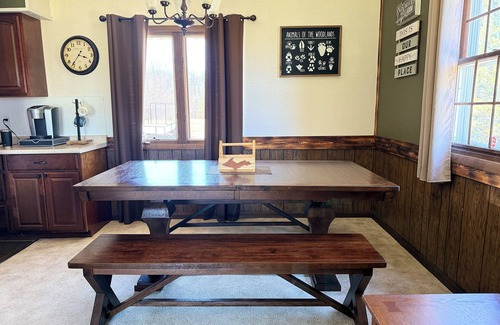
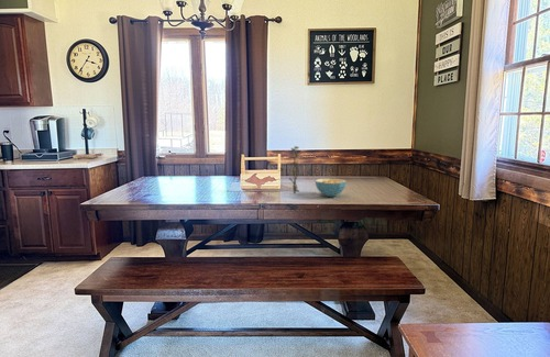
+ flower [279,145,300,194]
+ cereal bowl [315,178,348,198]
